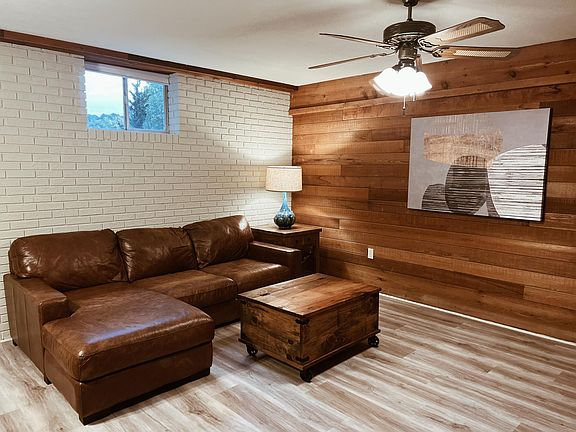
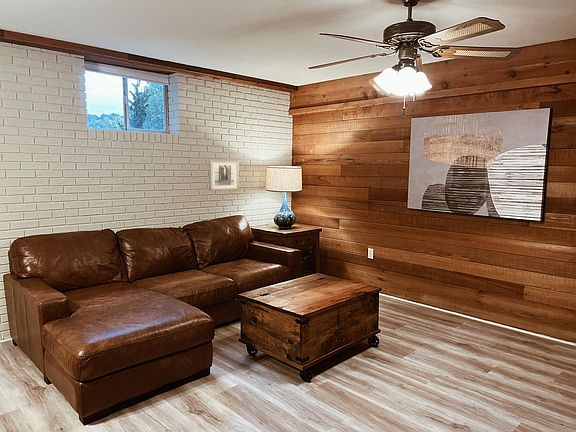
+ wall art [208,159,240,192]
